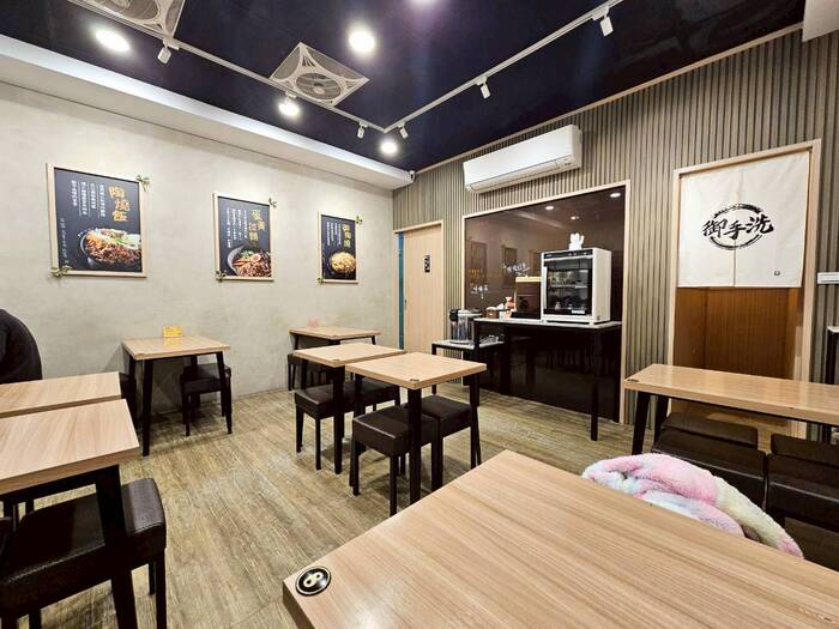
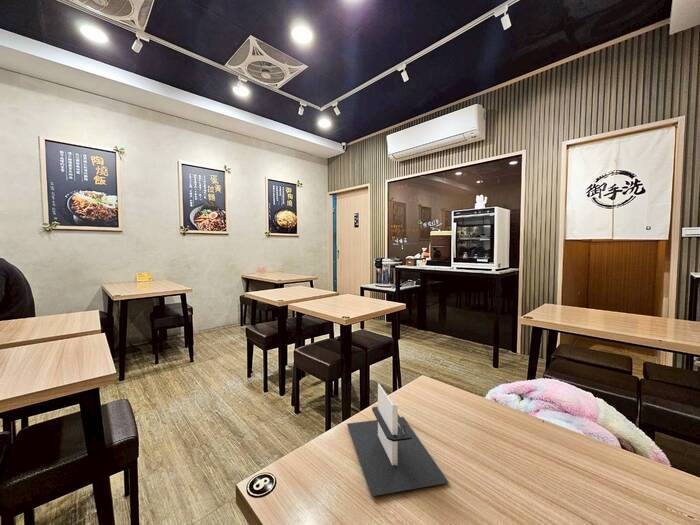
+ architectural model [346,382,450,497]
